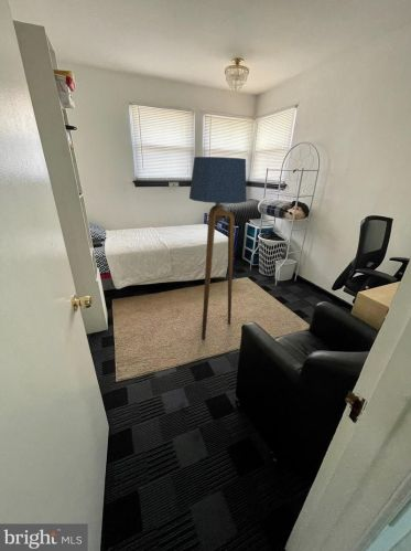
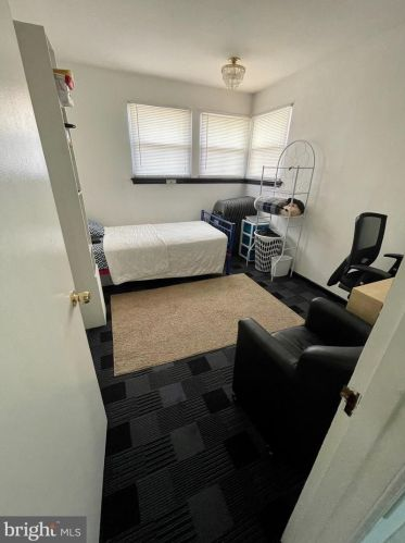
- floor lamp [188,156,248,341]
